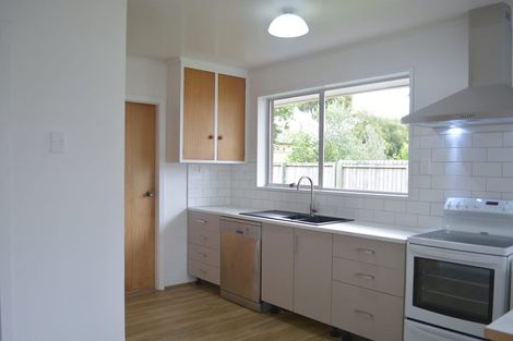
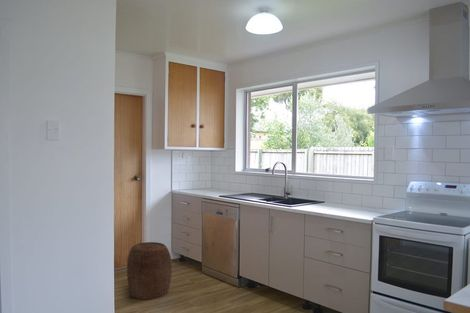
+ stool [126,241,173,300]
